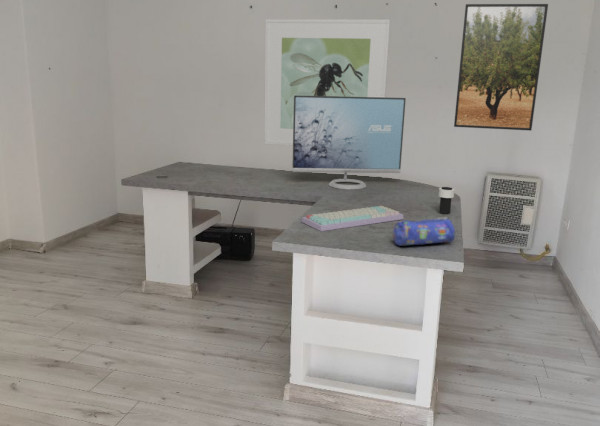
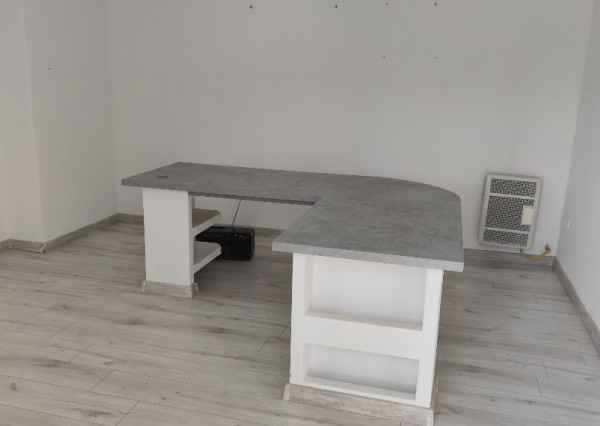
- cup [437,186,456,215]
- monitor [291,95,407,190]
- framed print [263,18,391,147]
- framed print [453,3,549,132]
- keyboard [301,205,404,232]
- pencil case [392,216,456,247]
